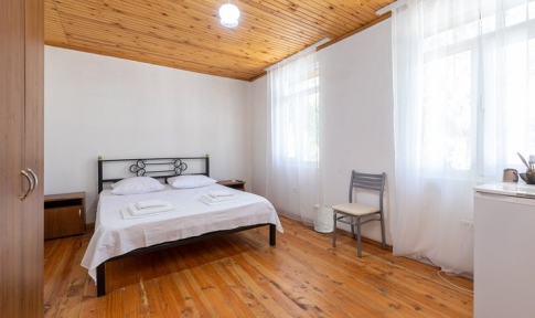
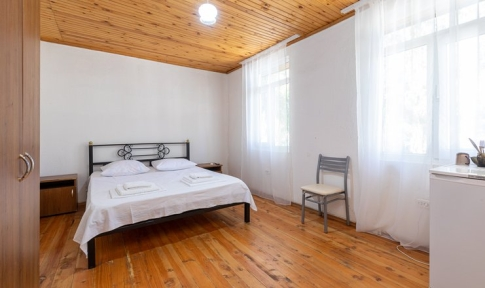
- waste bin [312,203,334,234]
